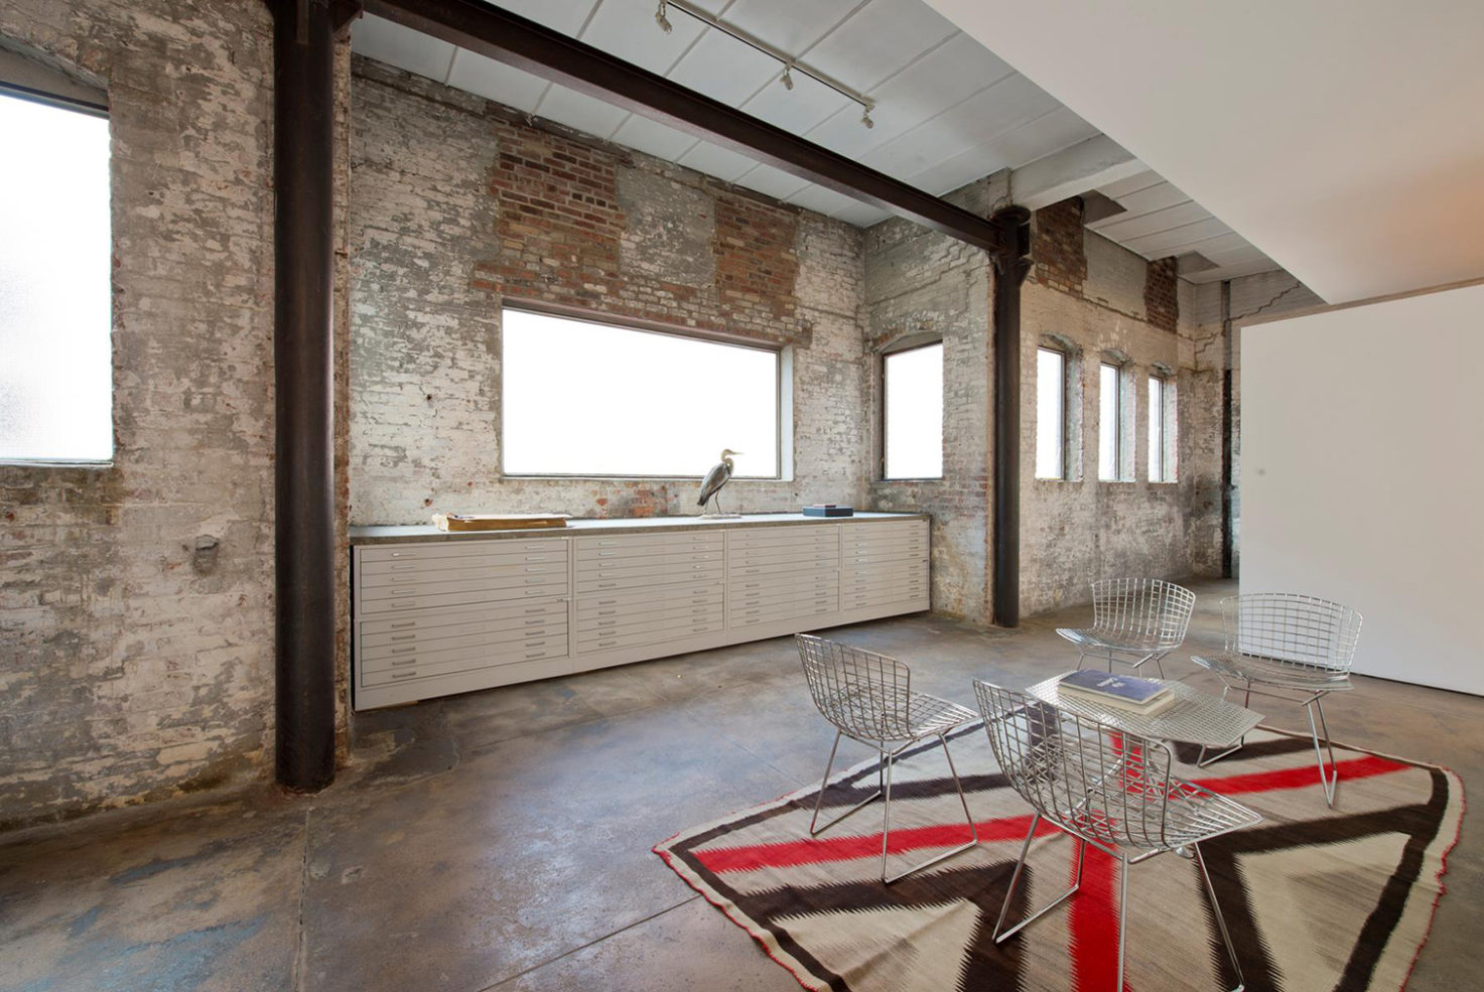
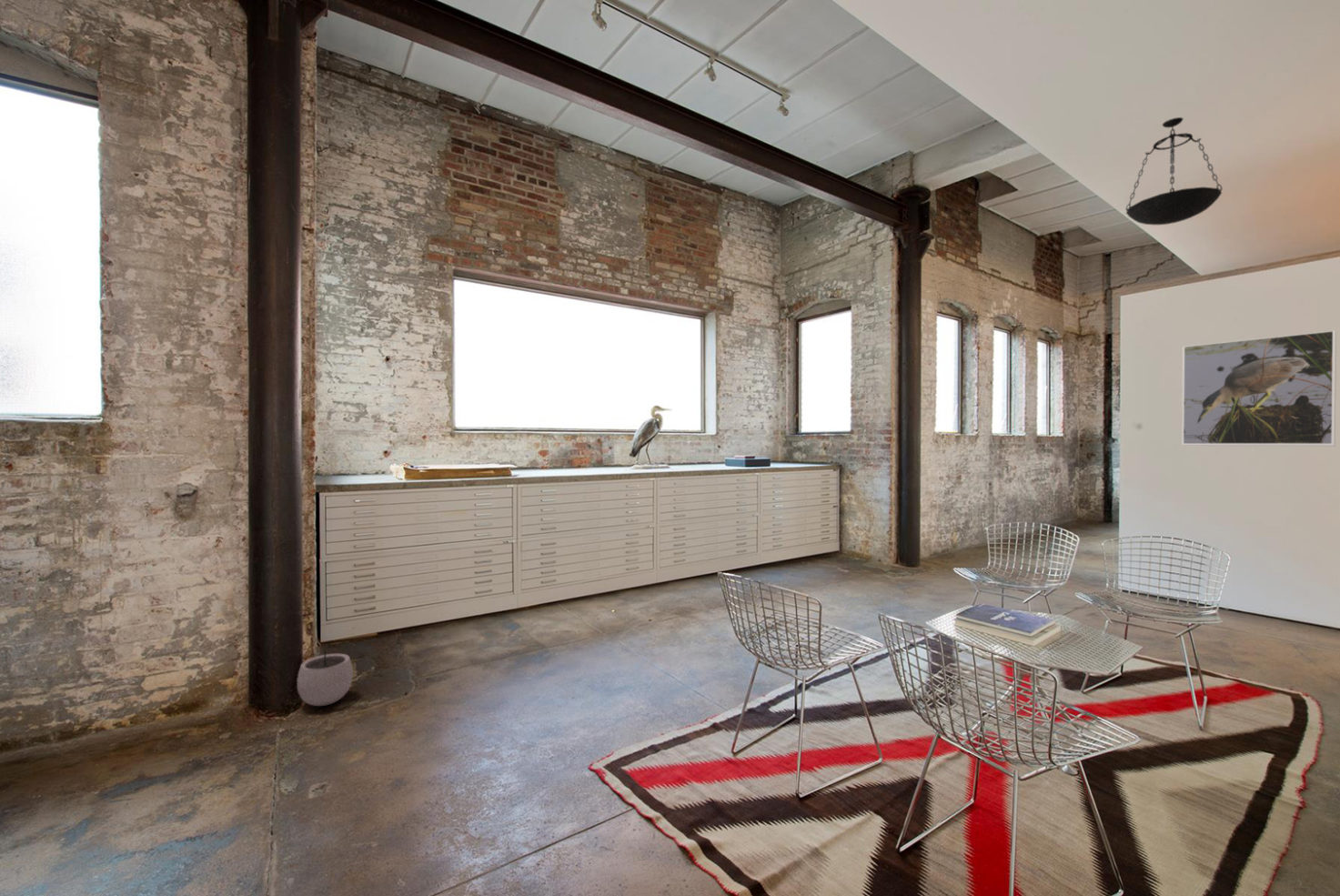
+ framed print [1181,329,1337,448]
+ pendant lamp [1124,116,1224,226]
+ plant pot [297,641,354,707]
